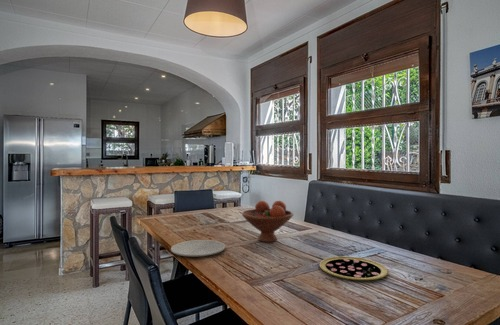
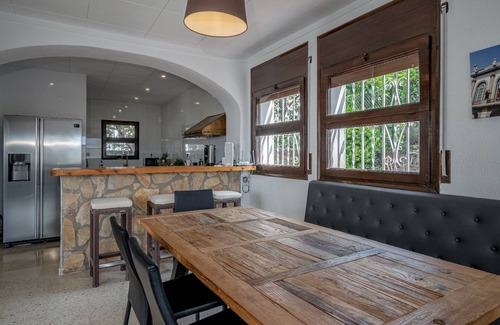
- pizza [318,256,389,281]
- plate [170,239,226,258]
- fruit bowl [241,200,294,243]
